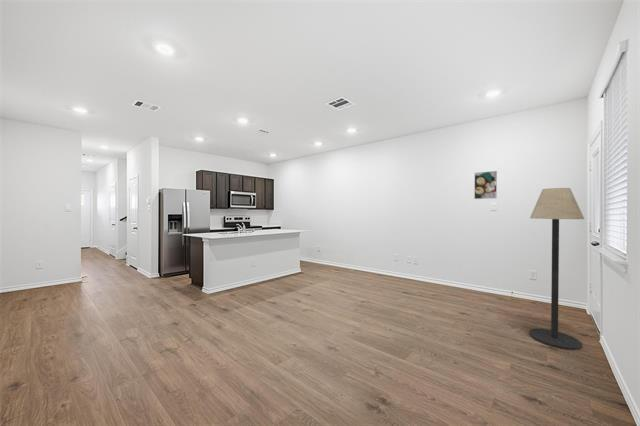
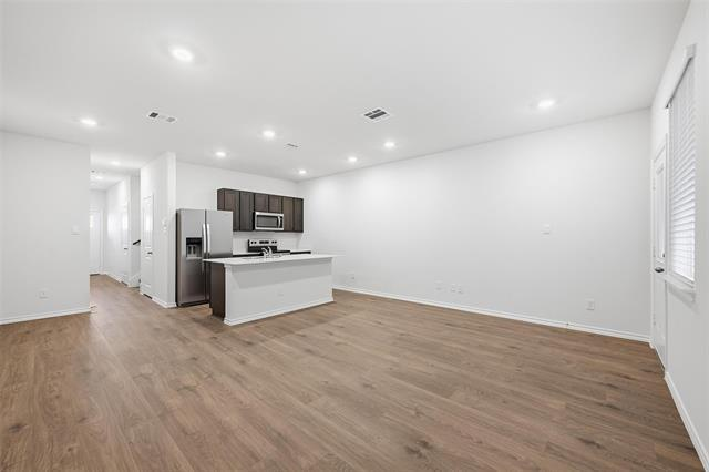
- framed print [473,170,498,200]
- floor lamp [529,187,585,351]
